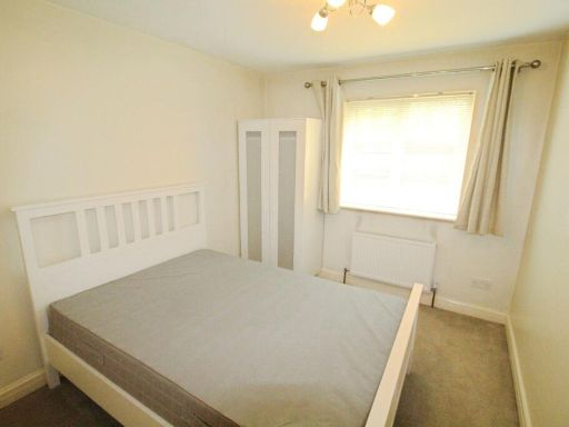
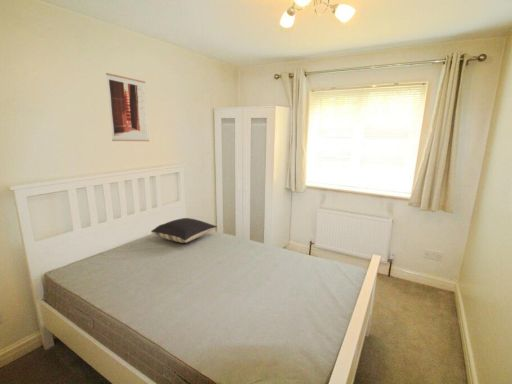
+ pillow [150,217,218,244]
+ wall art [105,72,150,142]
